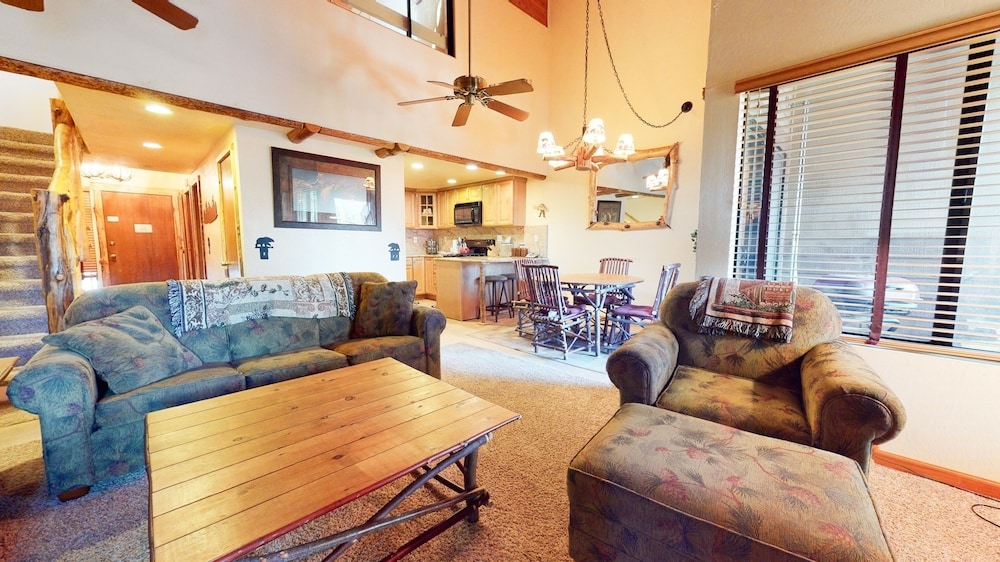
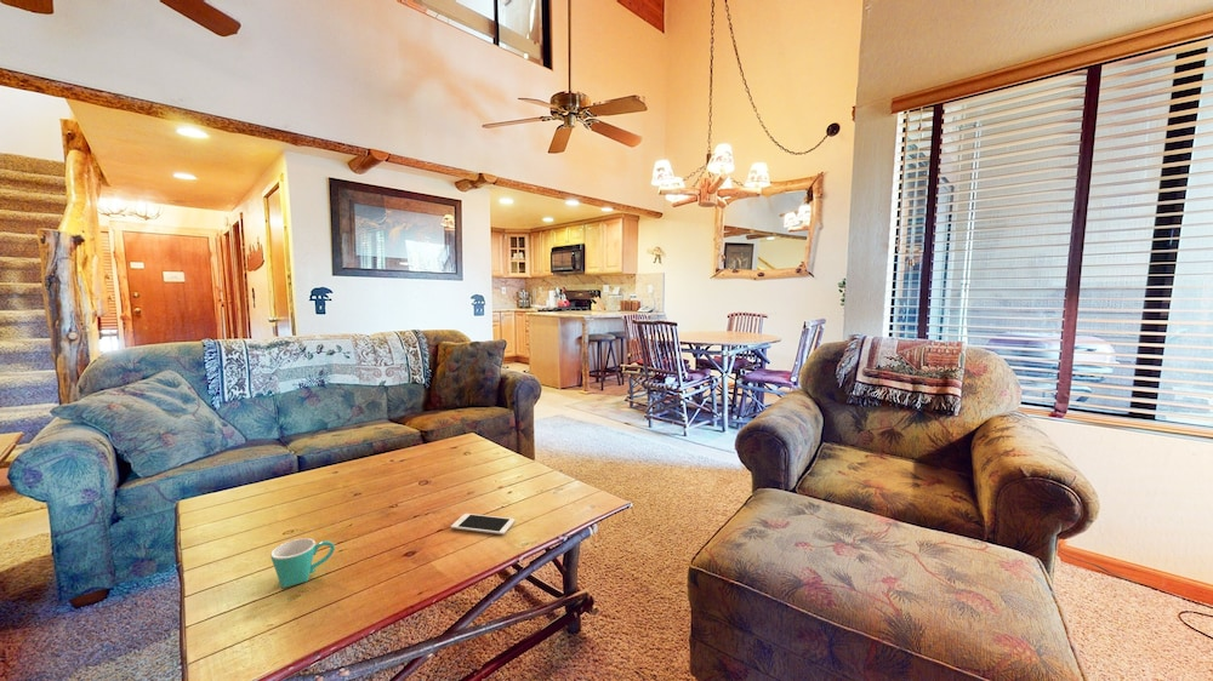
+ mug [269,537,336,589]
+ cell phone [450,513,516,536]
